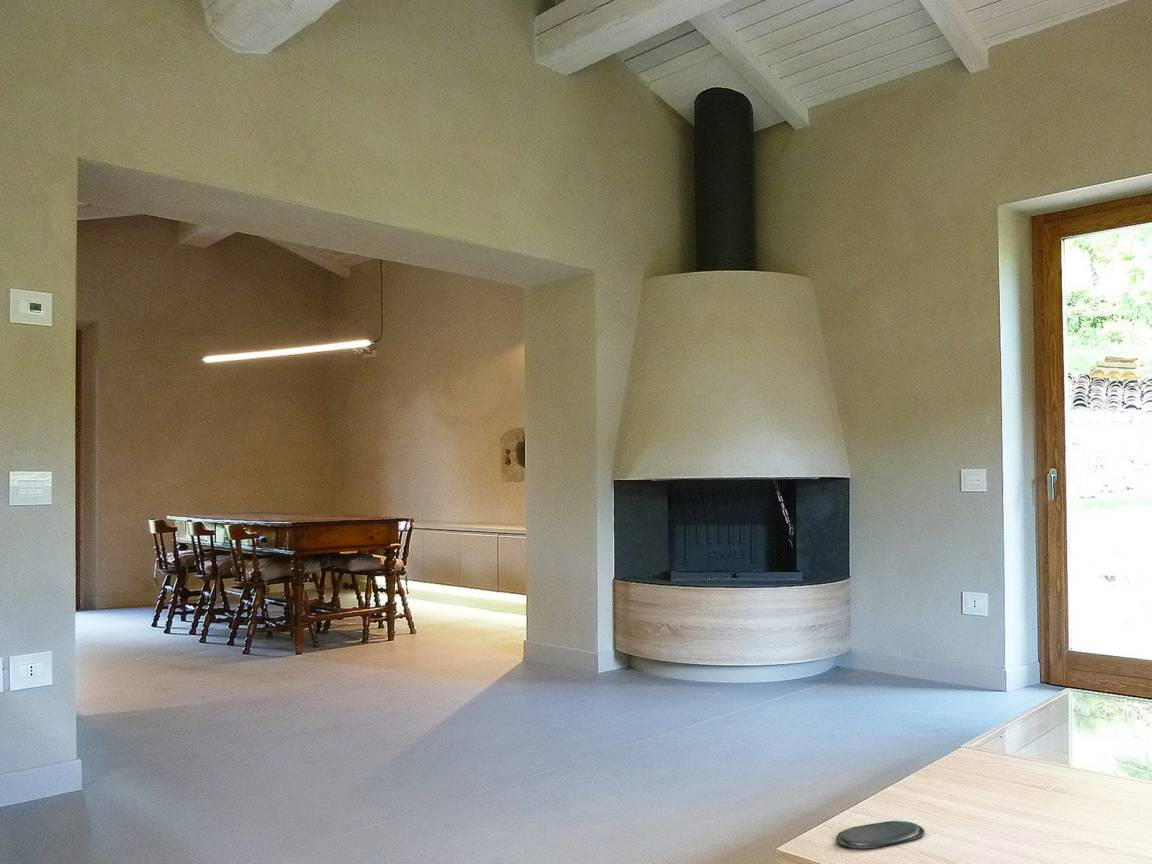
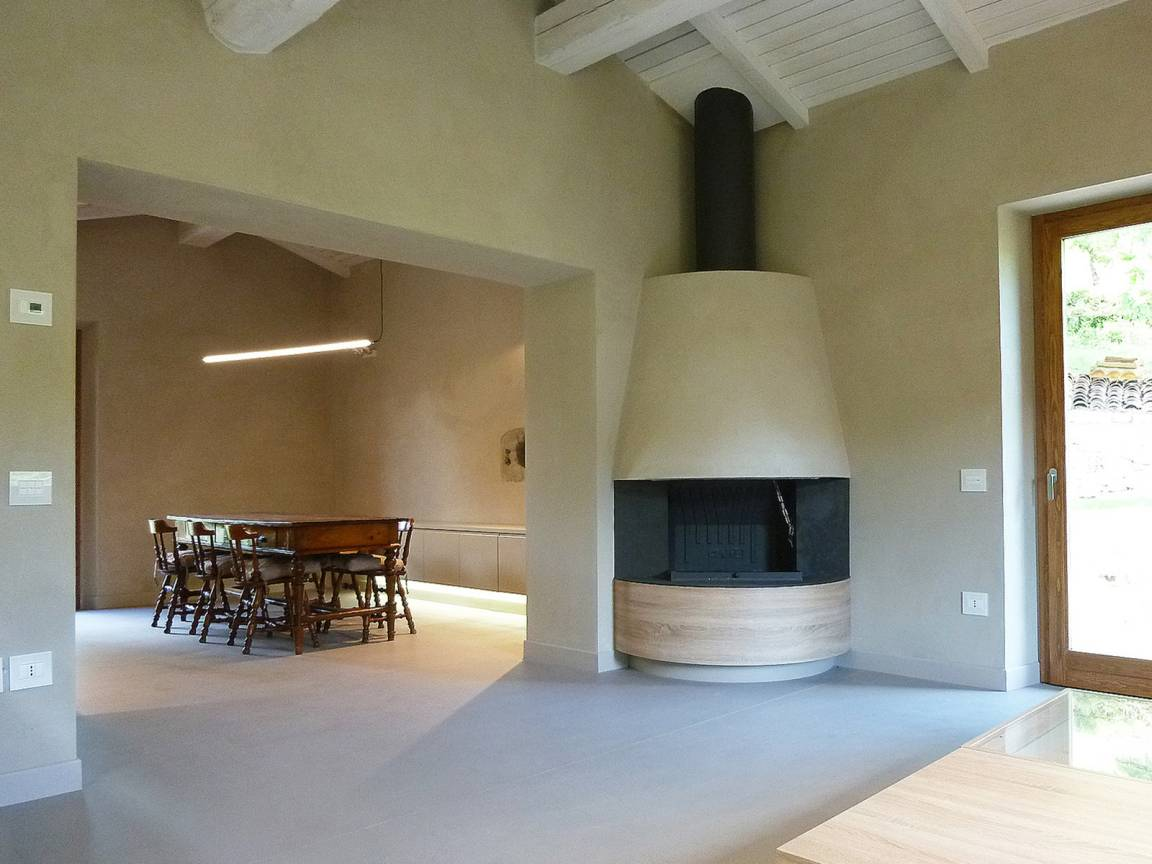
- oval tray [835,820,925,849]
